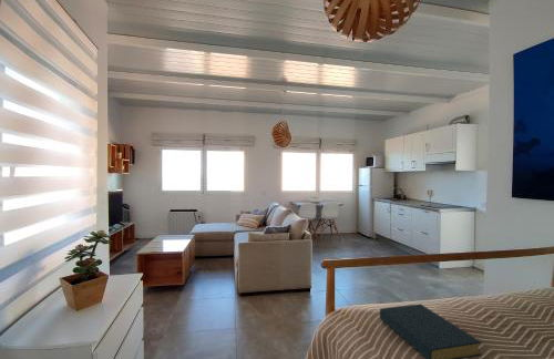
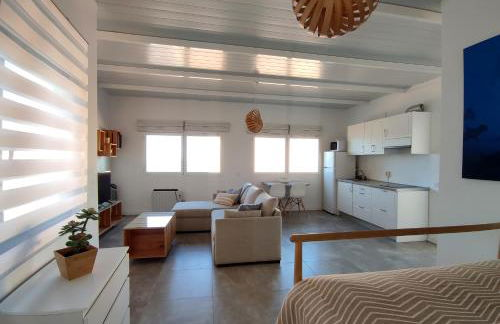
- hardback book [379,302,483,359]
